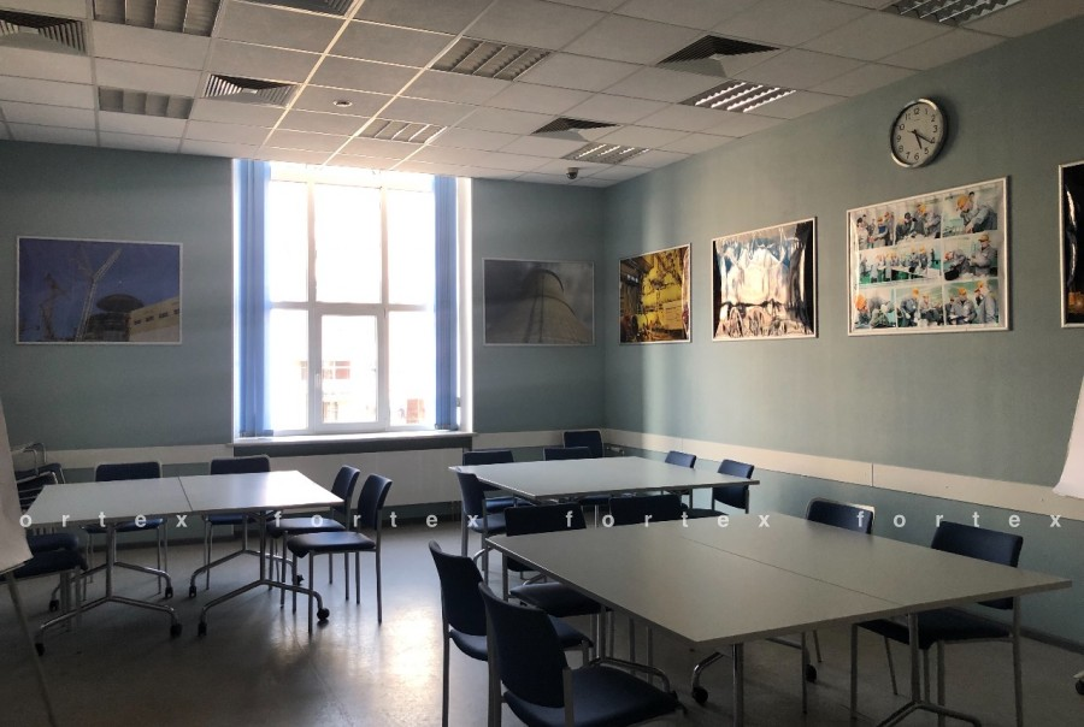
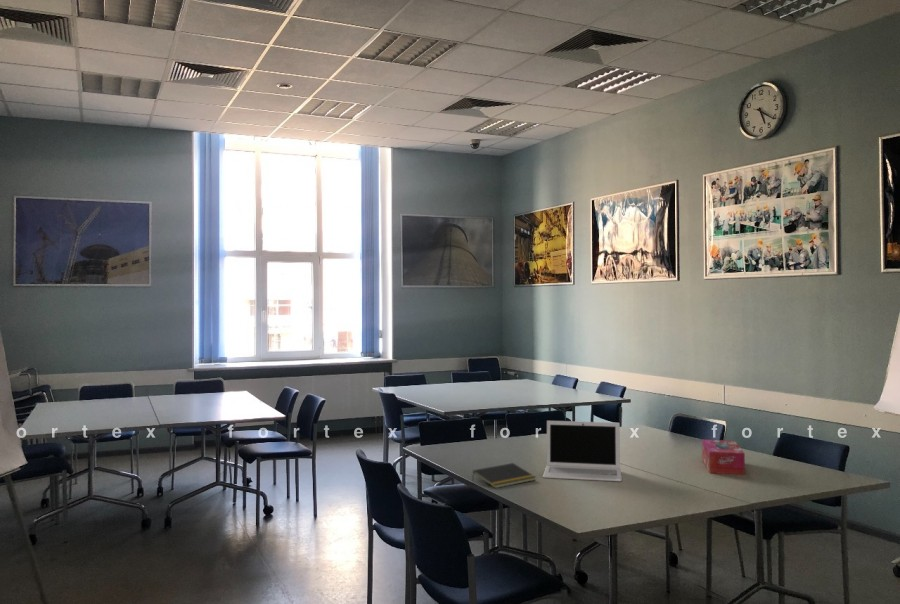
+ laptop [542,420,623,483]
+ tissue box [701,438,746,476]
+ notepad [471,462,537,489]
